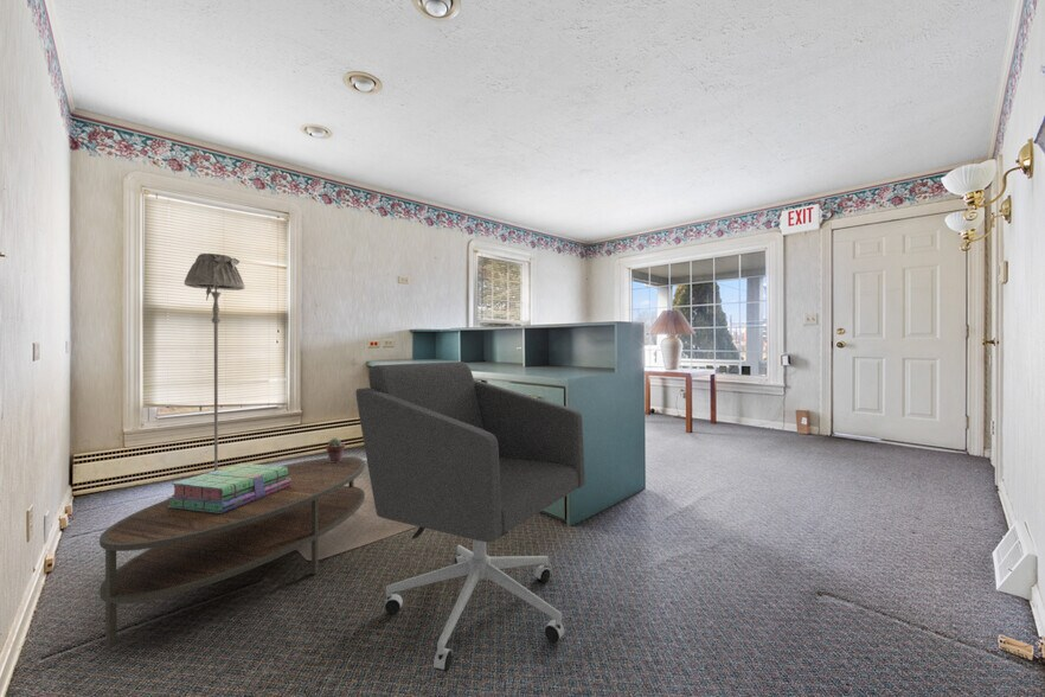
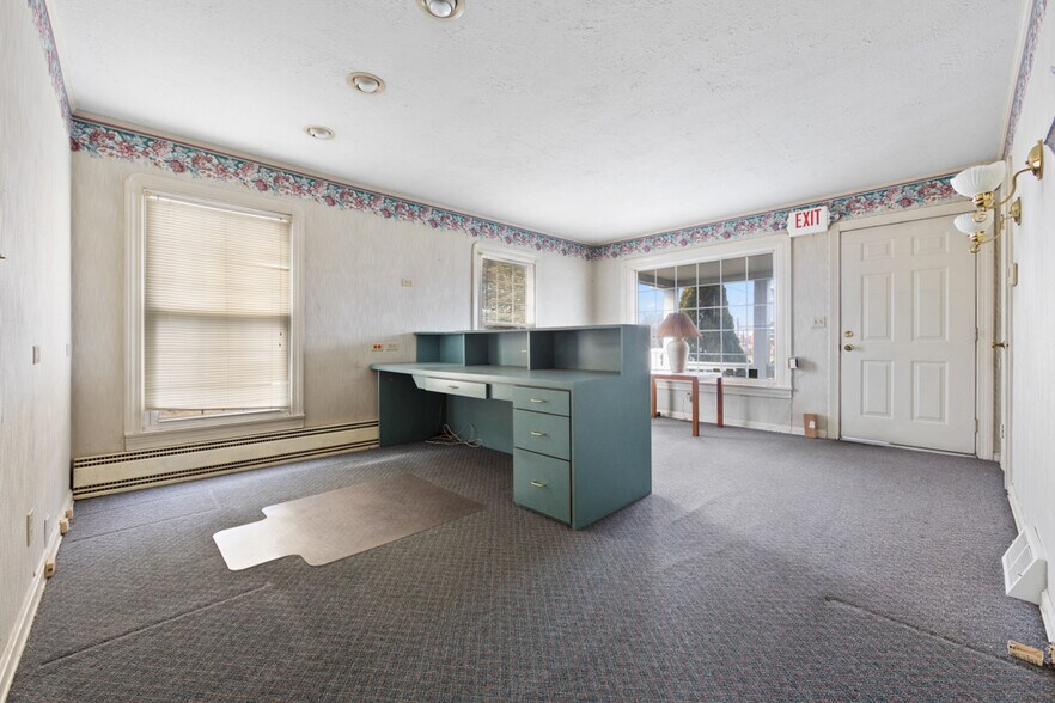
- potted succulent [325,437,346,462]
- office chair [354,360,586,672]
- floor lamp [182,252,246,477]
- stack of books [166,462,291,513]
- coffee table [98,455,366,651]
